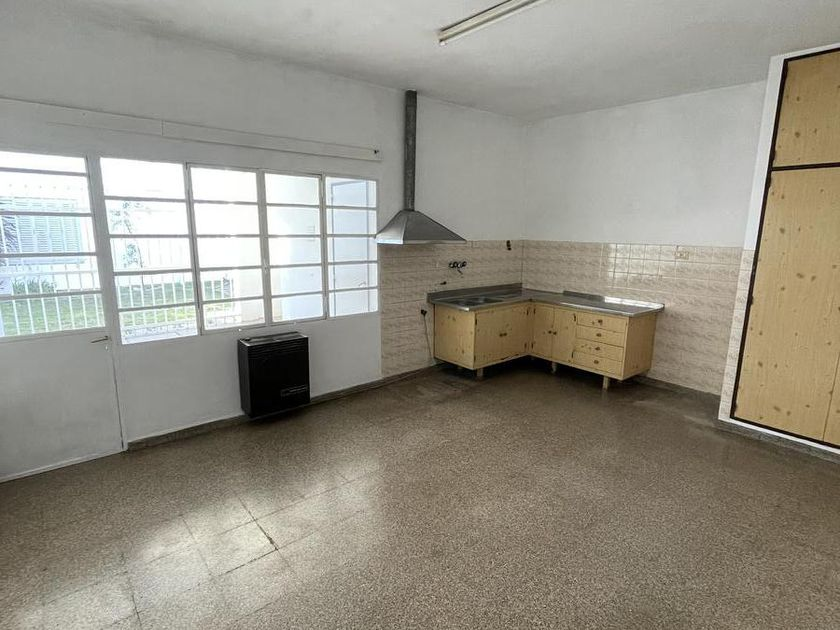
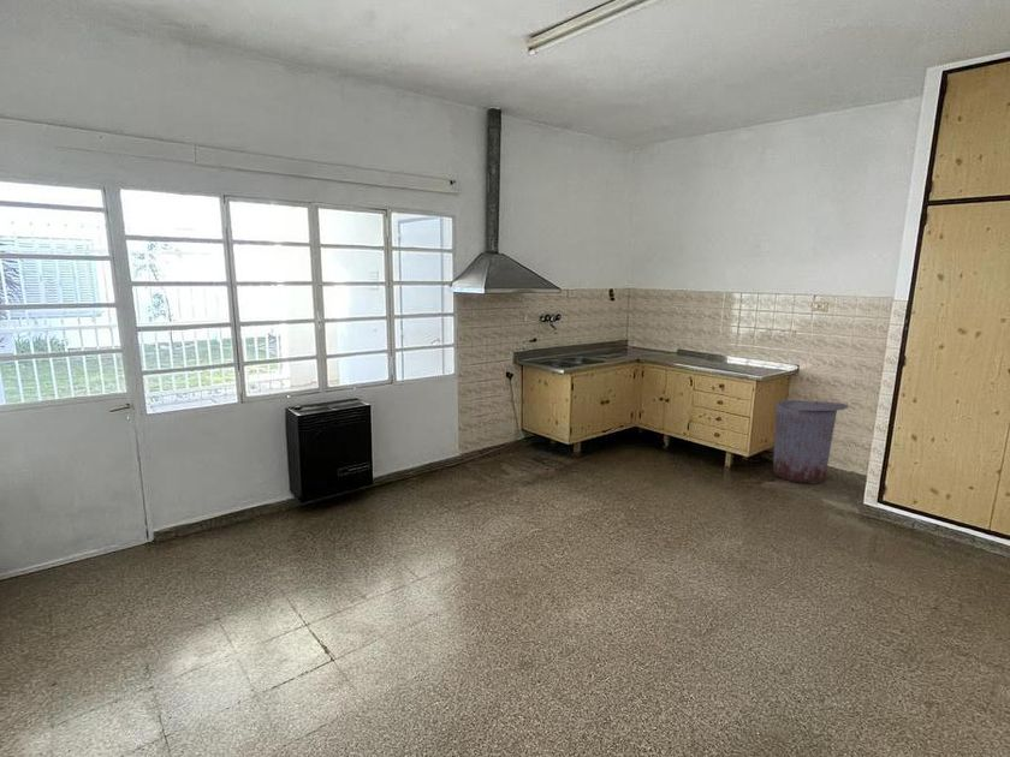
+ trash can [772,399,849,485]
